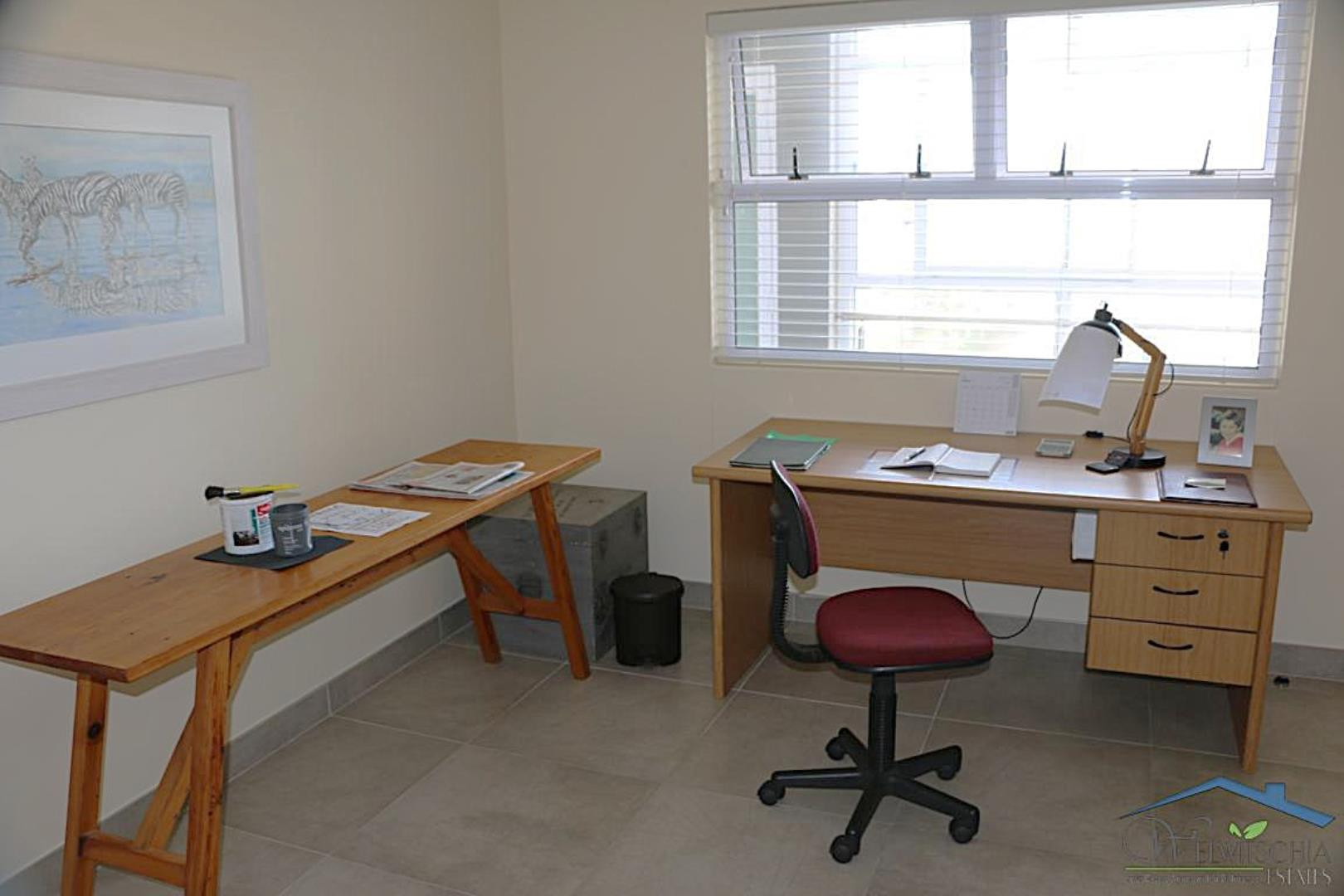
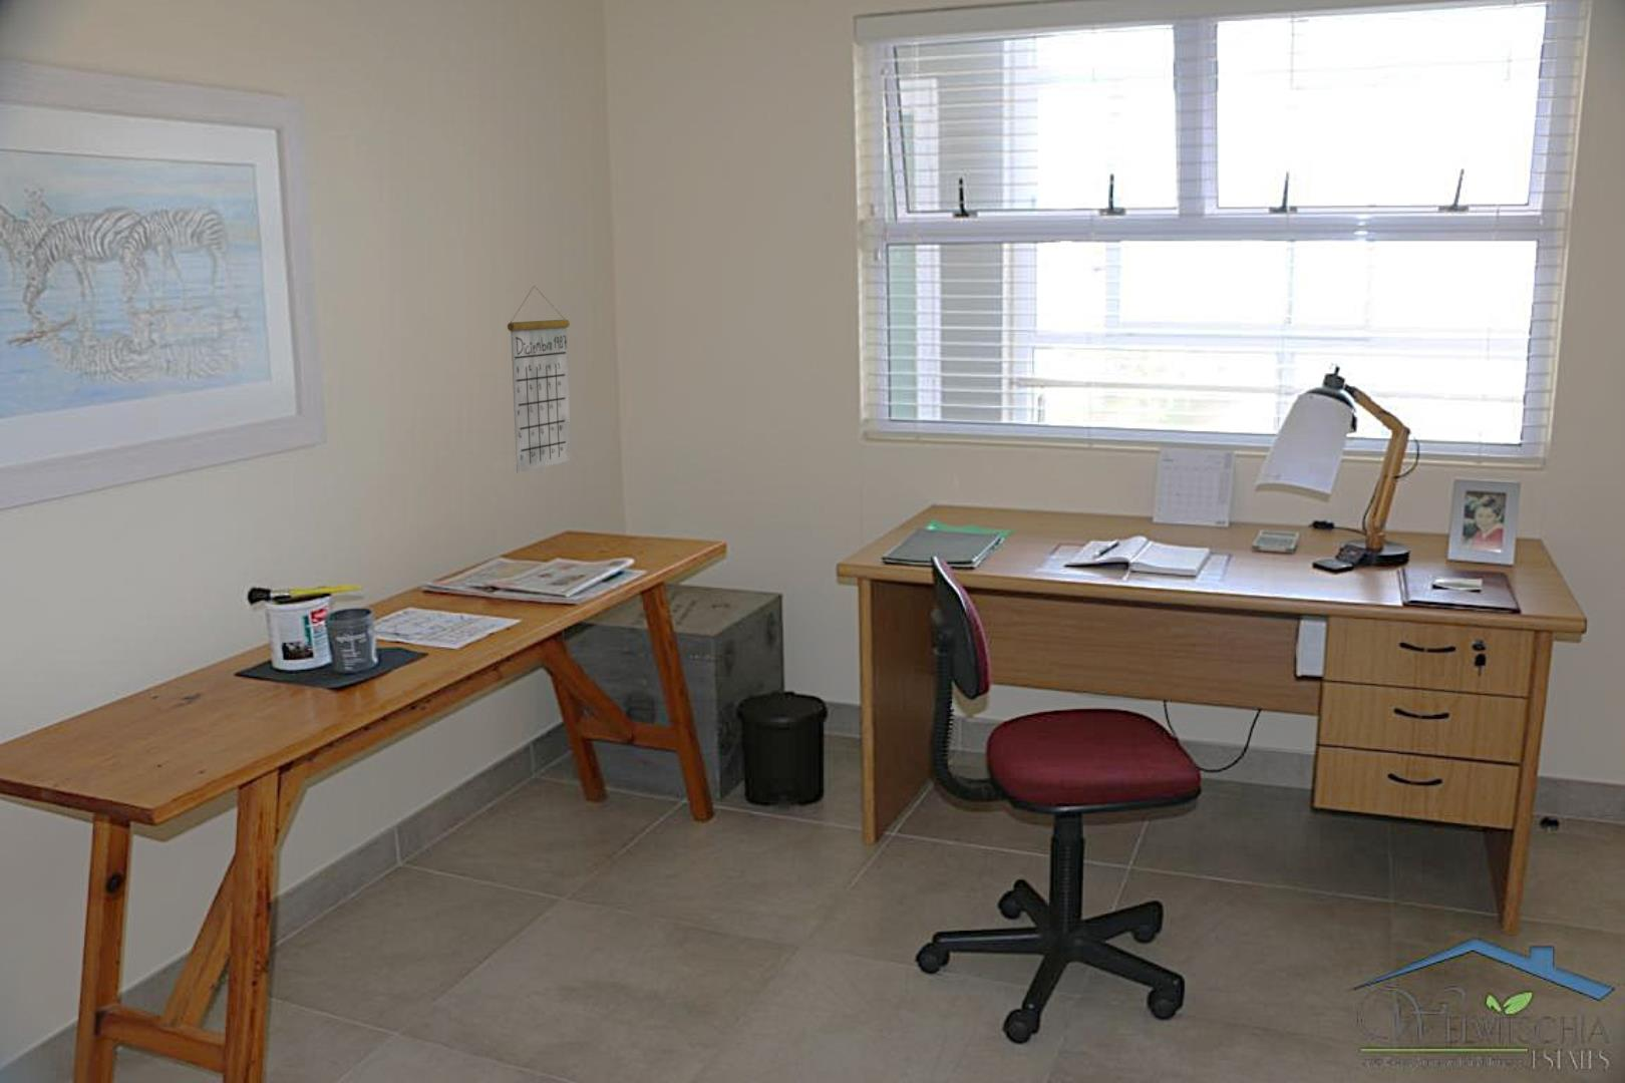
+ calendar [507,285,573,474]
